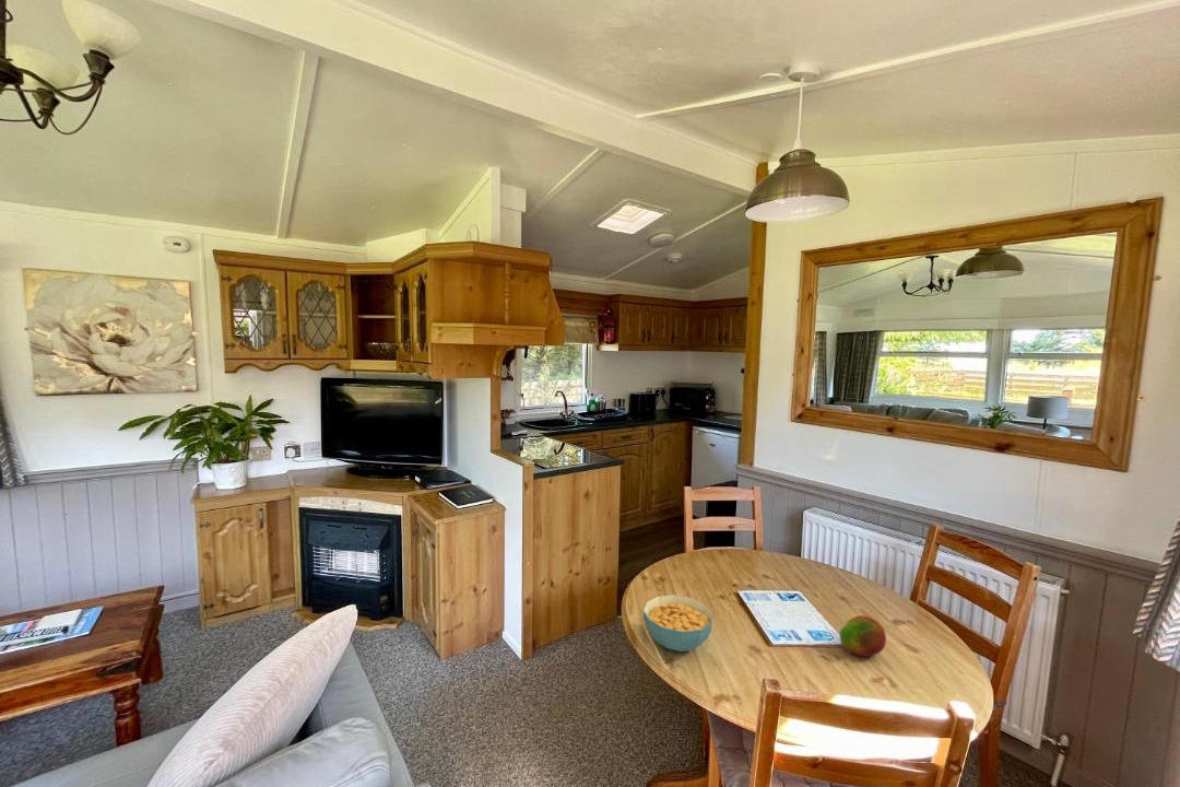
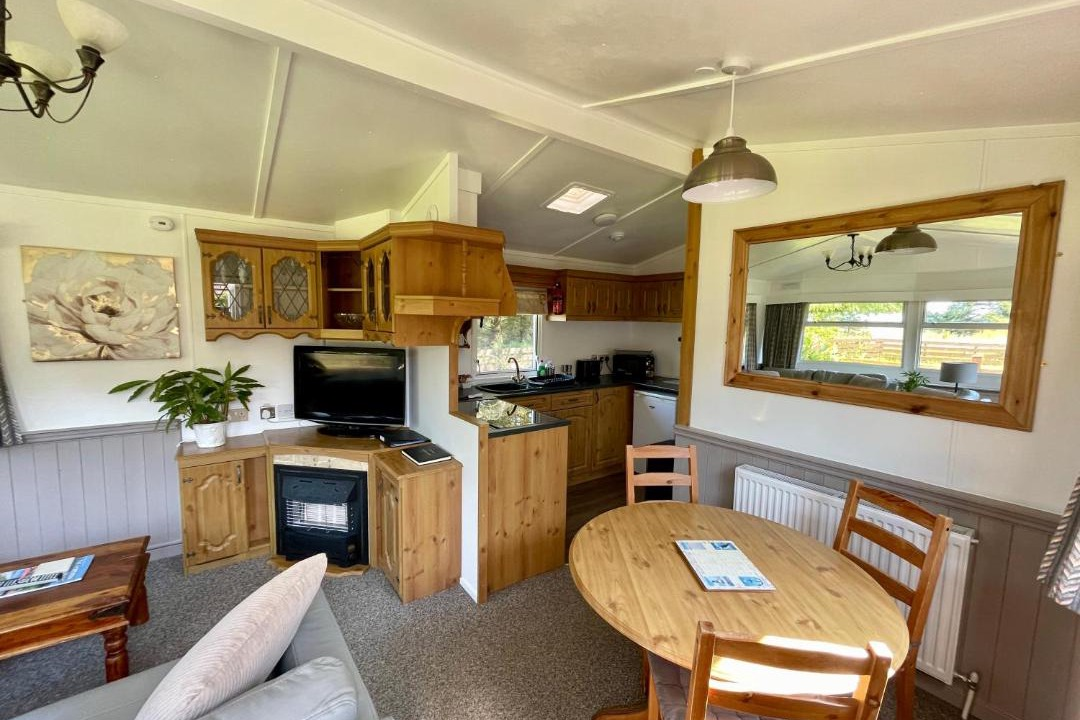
- fruit [838,614,887,658]
- cereal bowl [641,594,715,653]
